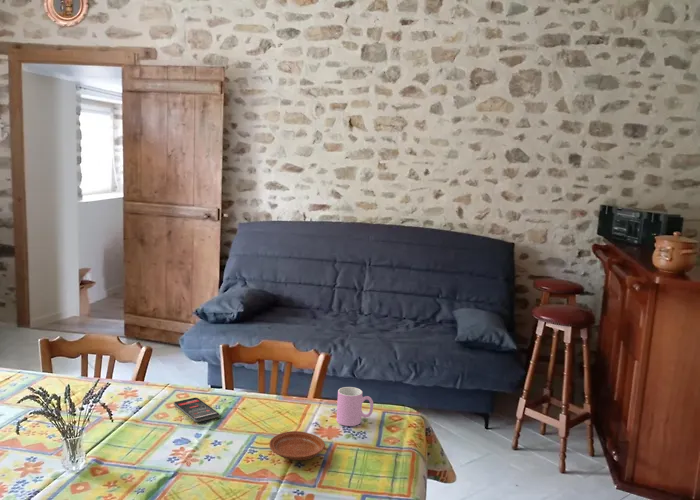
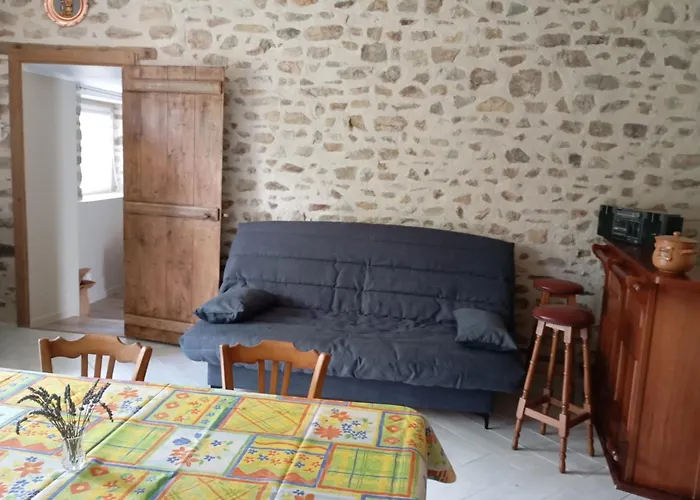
- plate [268,430,326,461]
- cup [336,386,374,427]
- smartphone [173,397,221,423]
